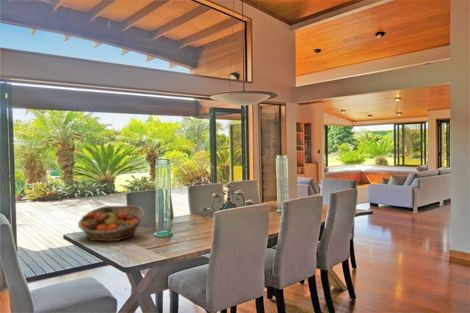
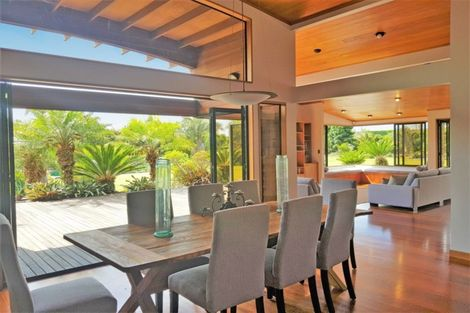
- fruit basket [77,204,146,242]
